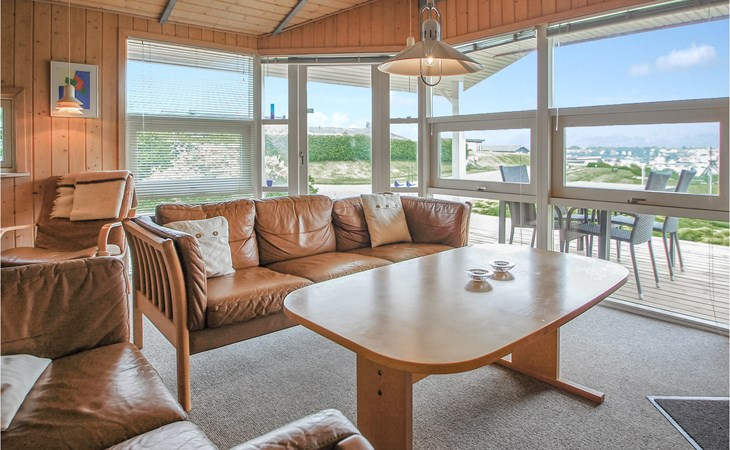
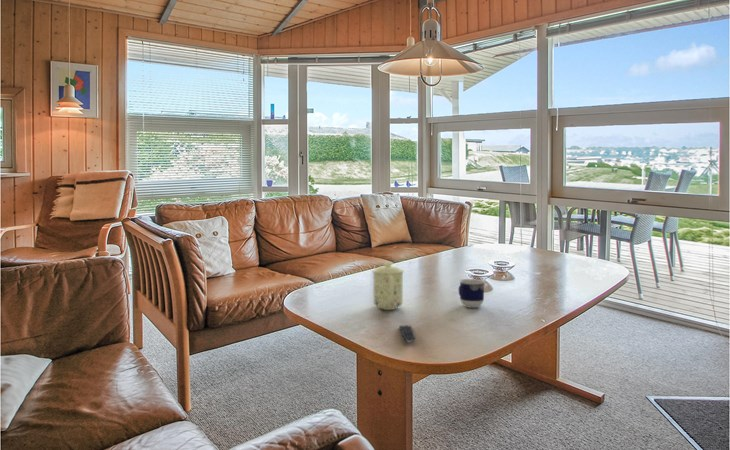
+ cup [458,278,486,309]
+ mug [371,262,405,311]
+ remote control [398,325,416,344]
